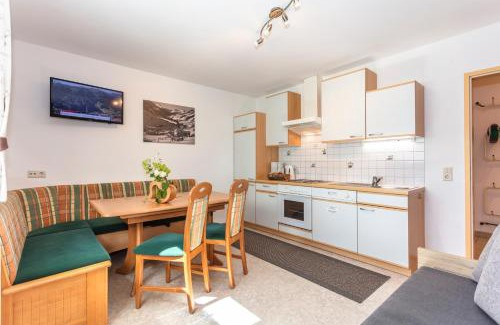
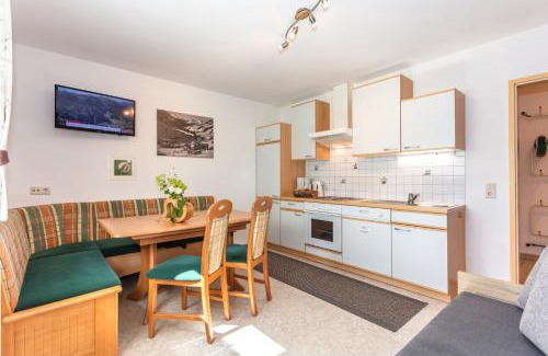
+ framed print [107,153,138,182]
